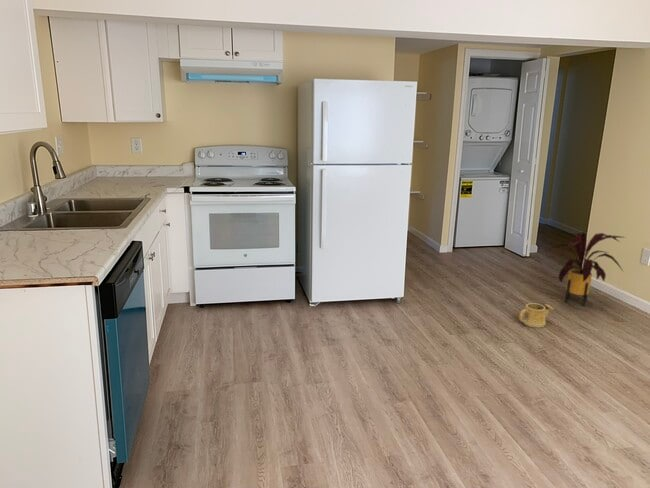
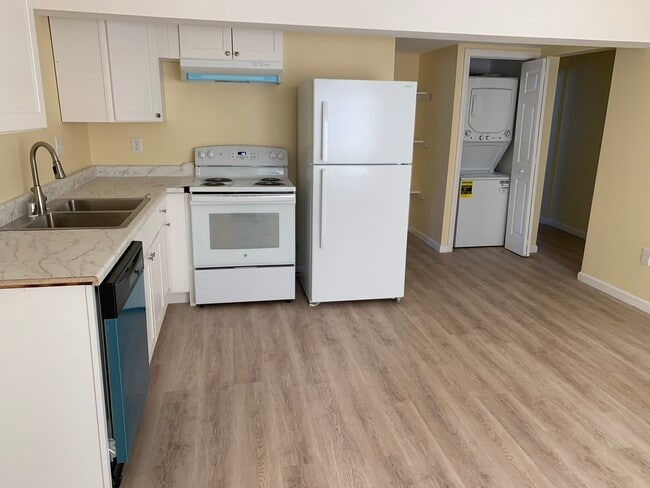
- watering can [518,302,554,328]
- house plant [546,231,627,307]
